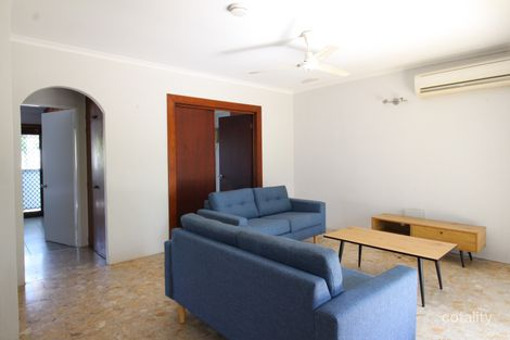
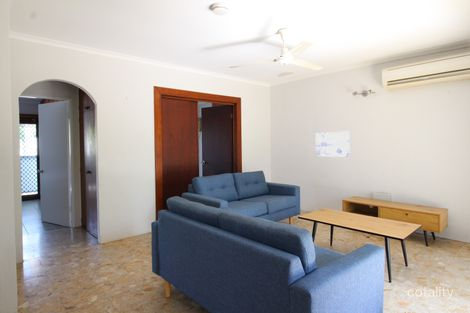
+ wall art [315,130,351,158]
